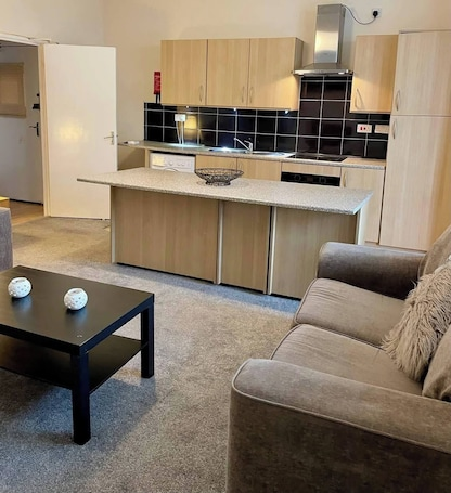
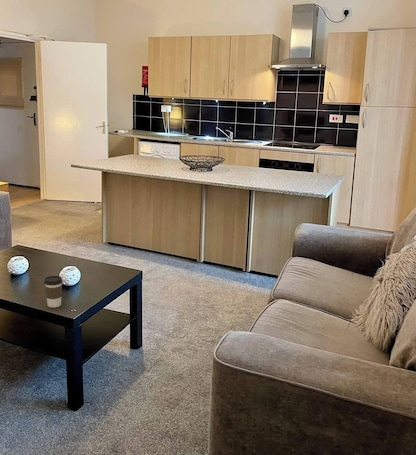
+ coffee cup [43,275,63,308]
